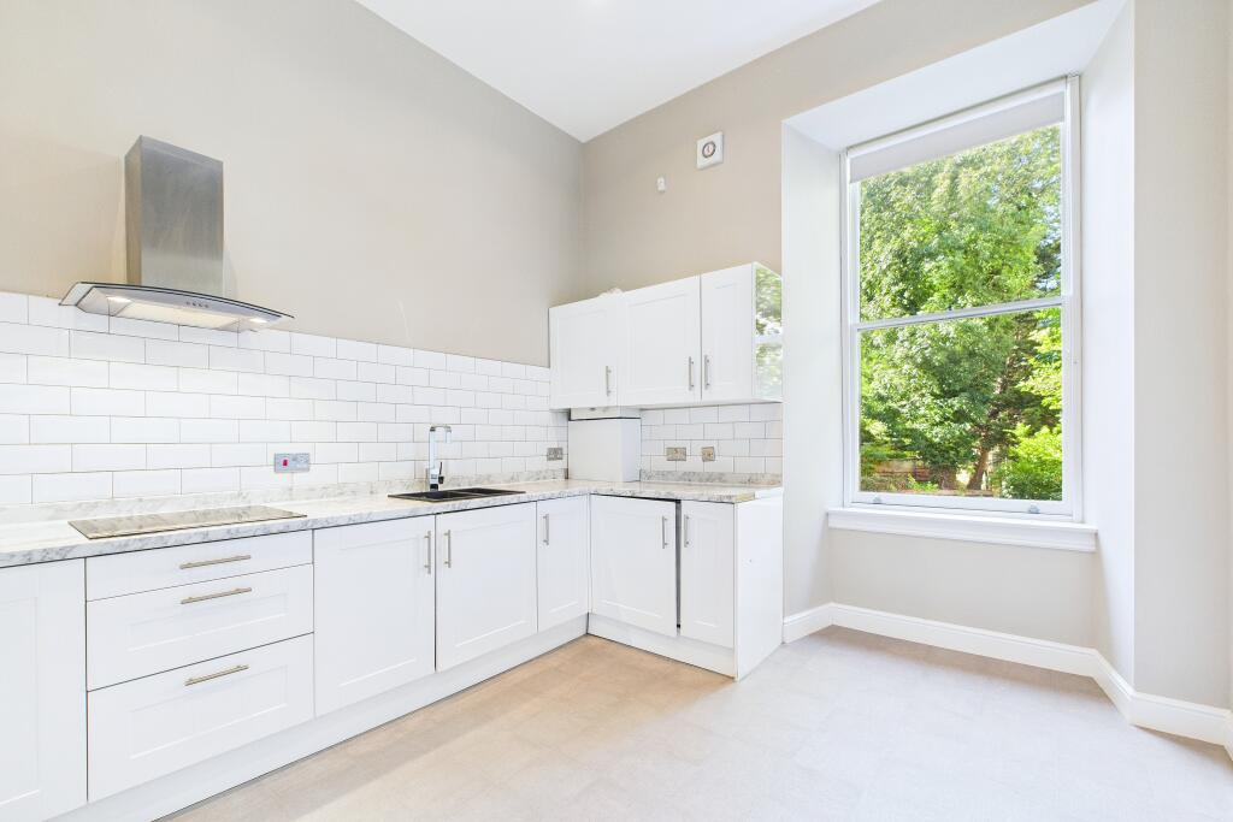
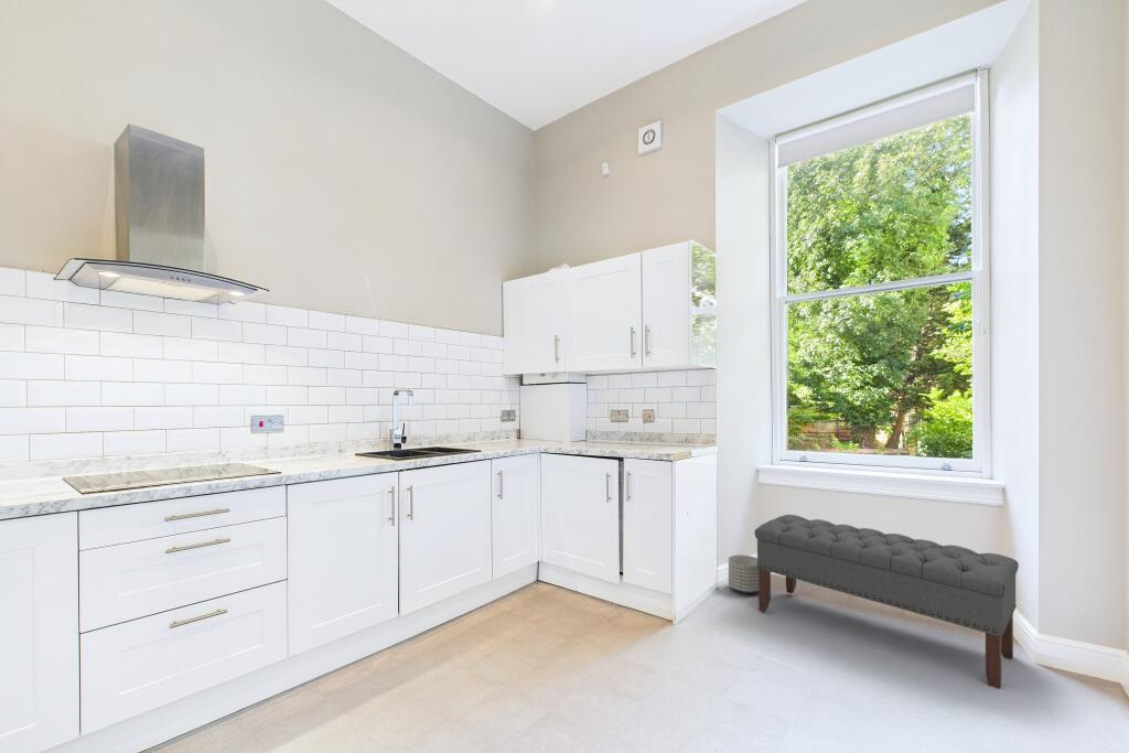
+ planter [728,553,759,594]
+ bench [753,514,1020,690]
